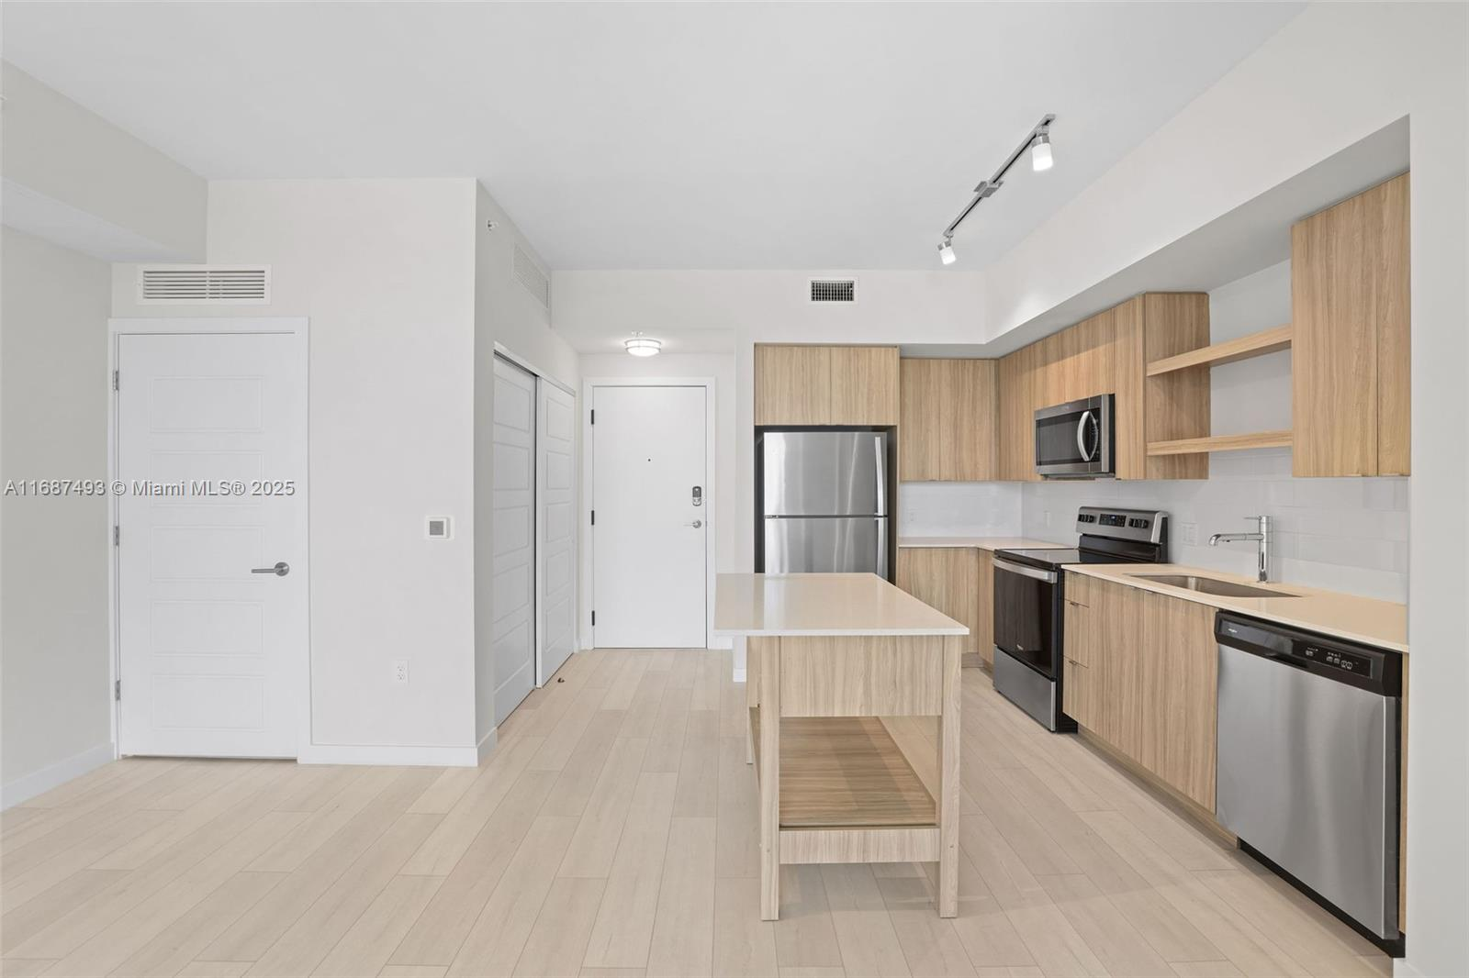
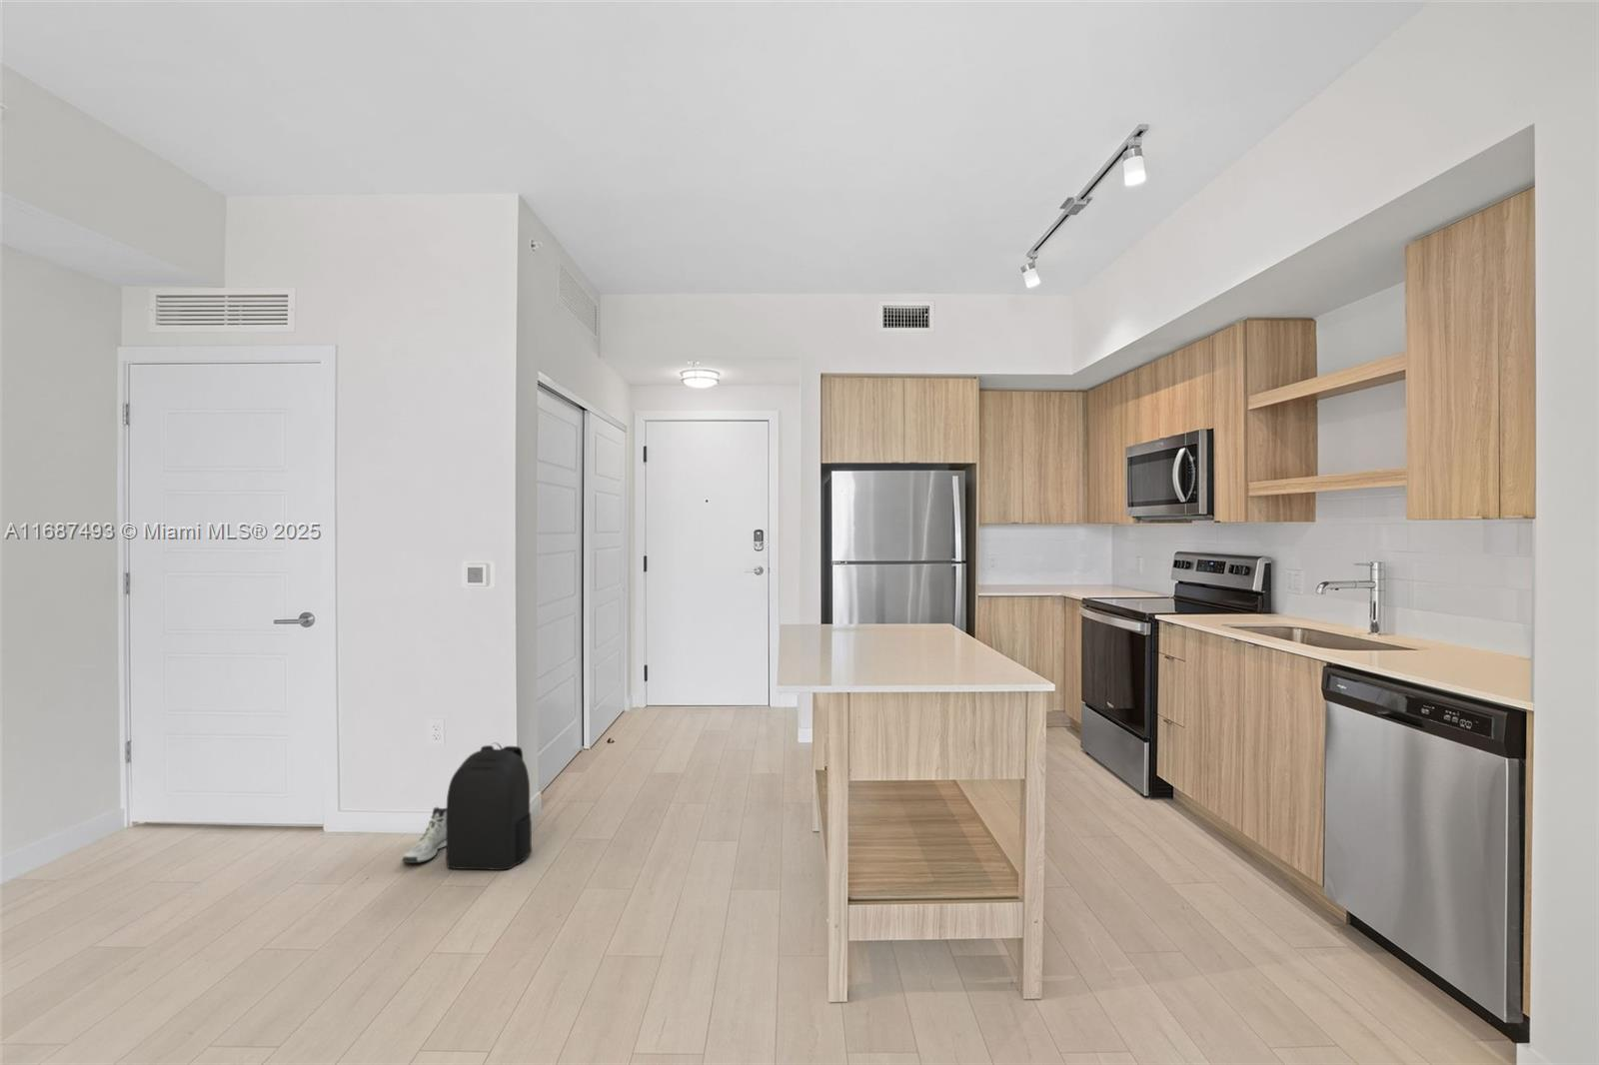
+ sneaker [401,806,447,864]
+ backpack [445,743,533,871]
